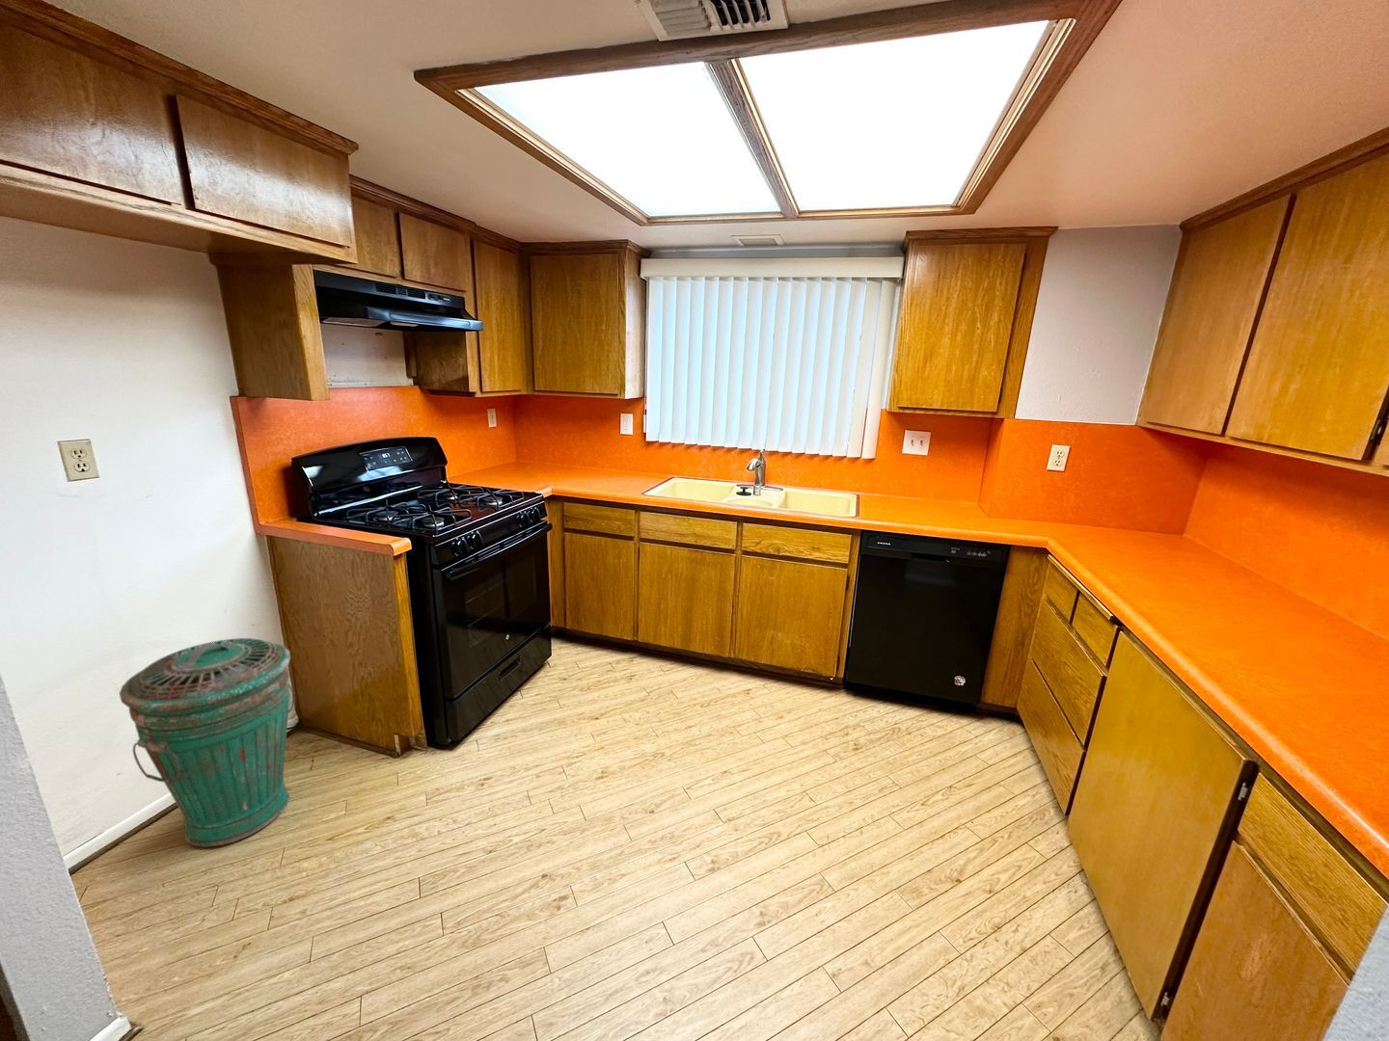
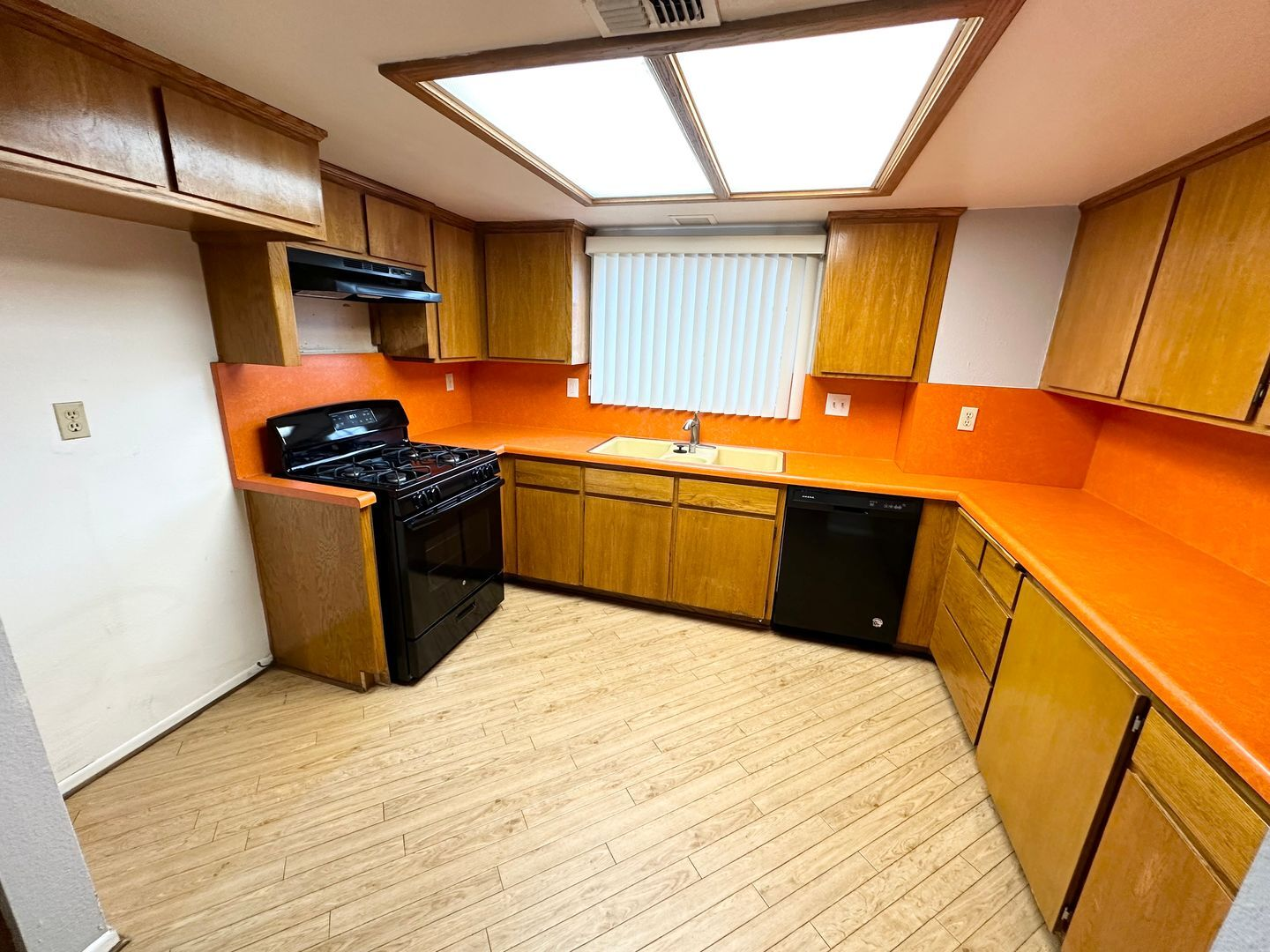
- trash can [118,638,295,849]
